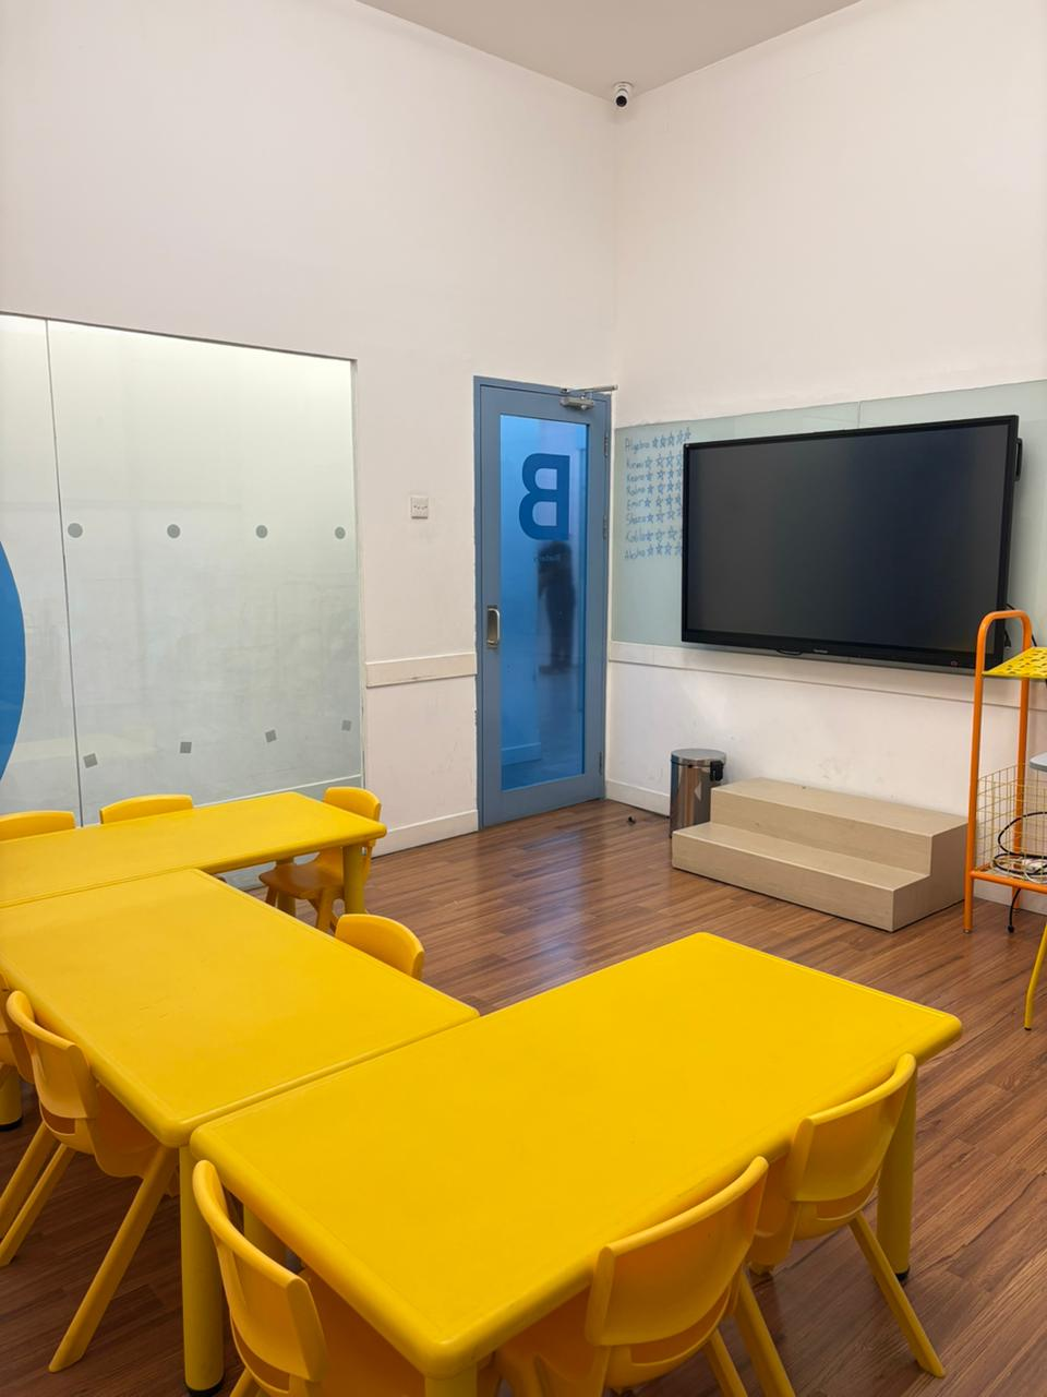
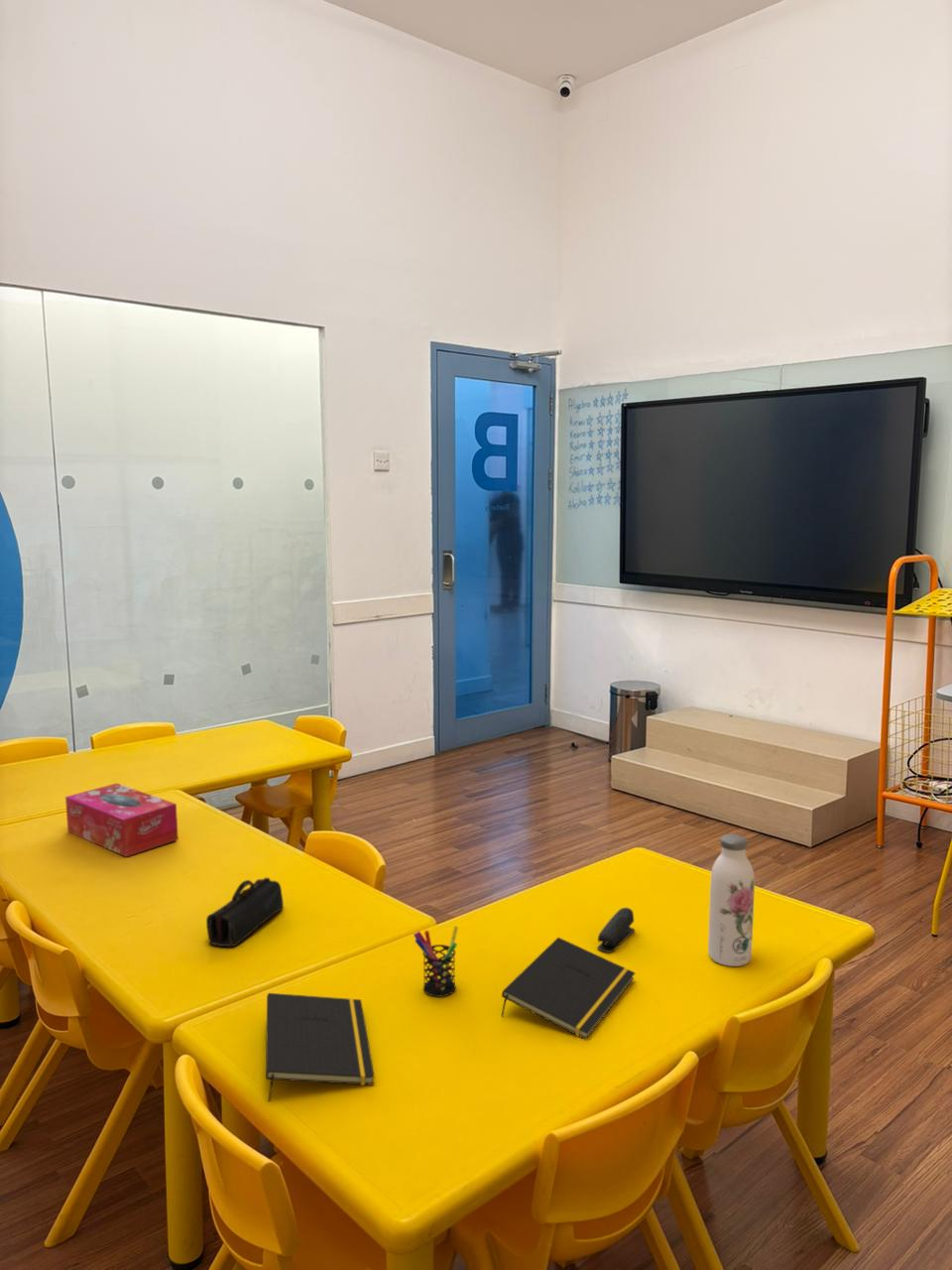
+ pen holder [413,925,459,998]
+ water bottle [707,833,756,967]
+ stapler [596,907,636,953]
+ notepad [500,937,637,1041]
+ pencil case [205,877,285,948]
+ tissue box [64,782,179,858]
+ notepad [265,992,376,1102]
